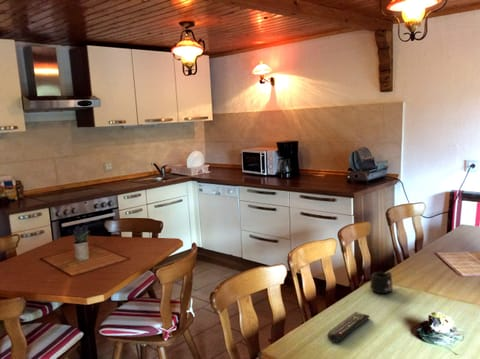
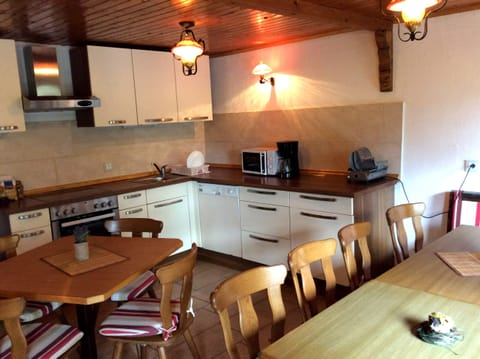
- remote control [326,311,371,343]
- mug [369,271,394,294]
